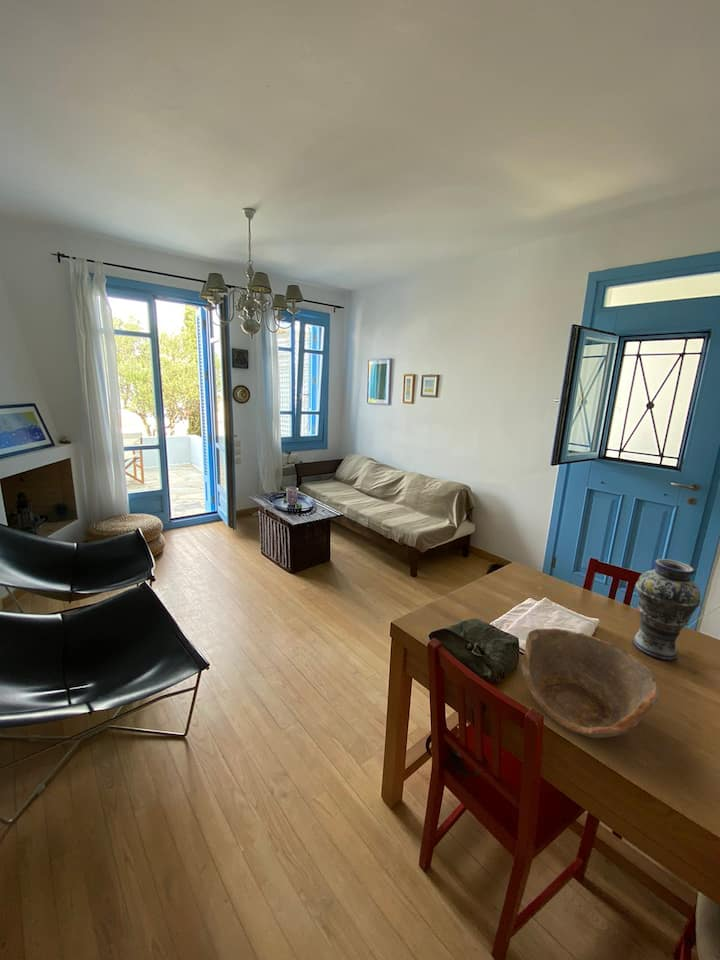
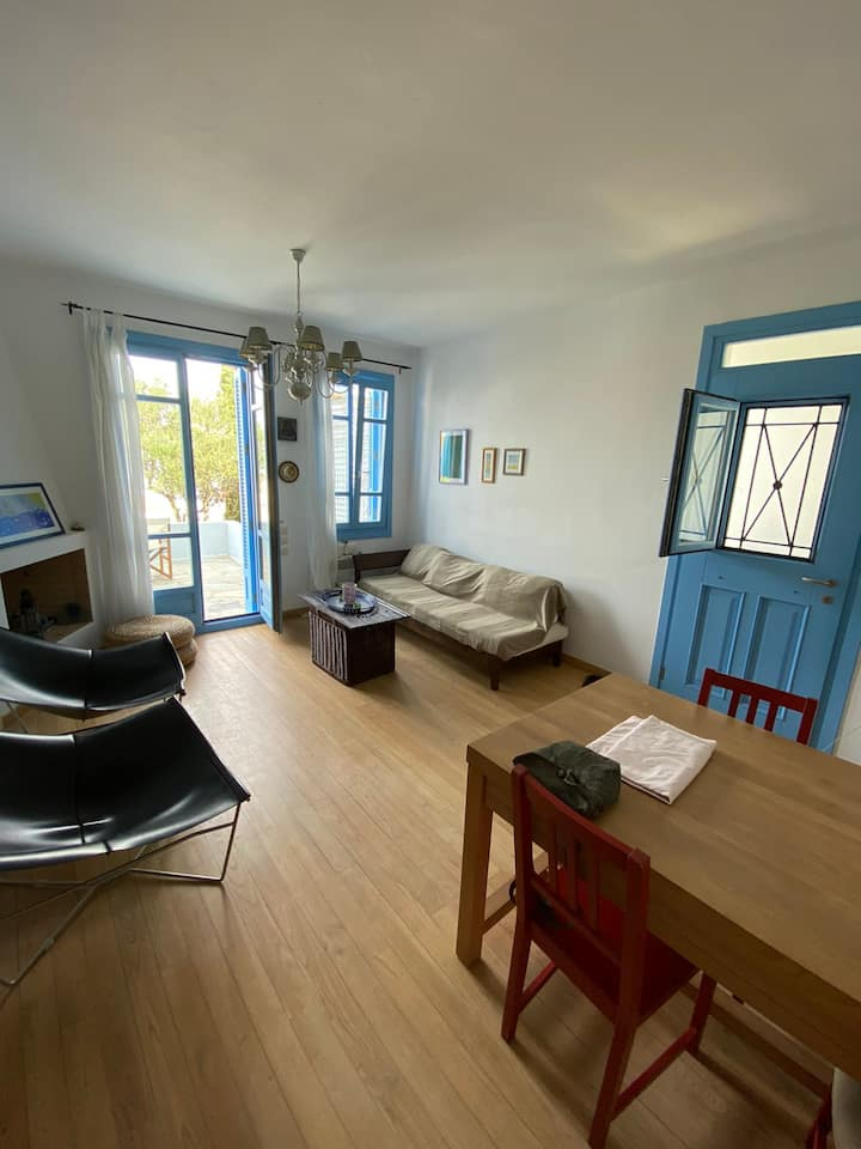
- vase [632,558,702,661]
- bowl [520,627,660,739]
